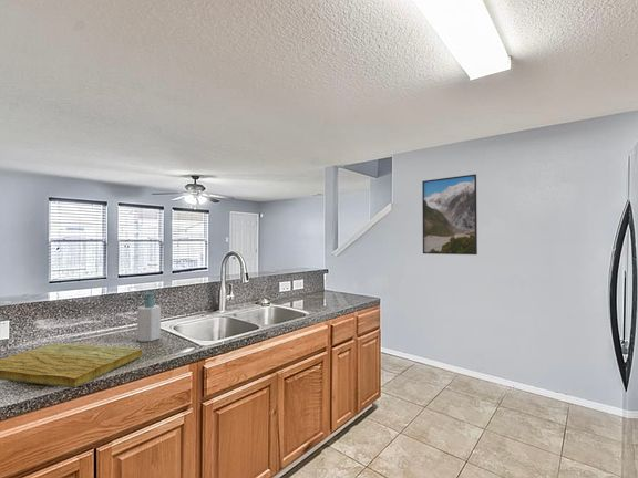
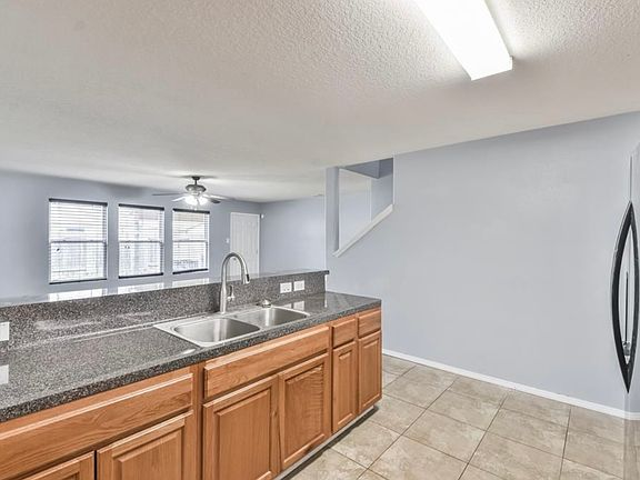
- cutting board [0,342,143,388]
- soap bottle [136,292,162,343]
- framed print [421,173,478,256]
